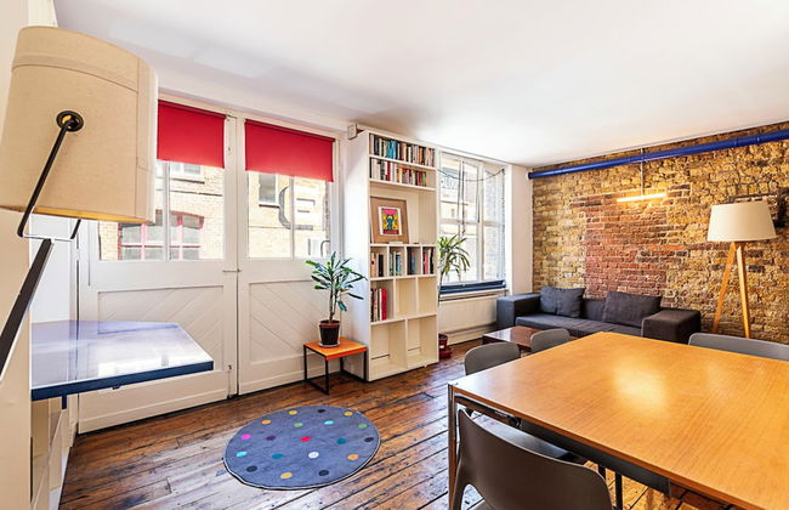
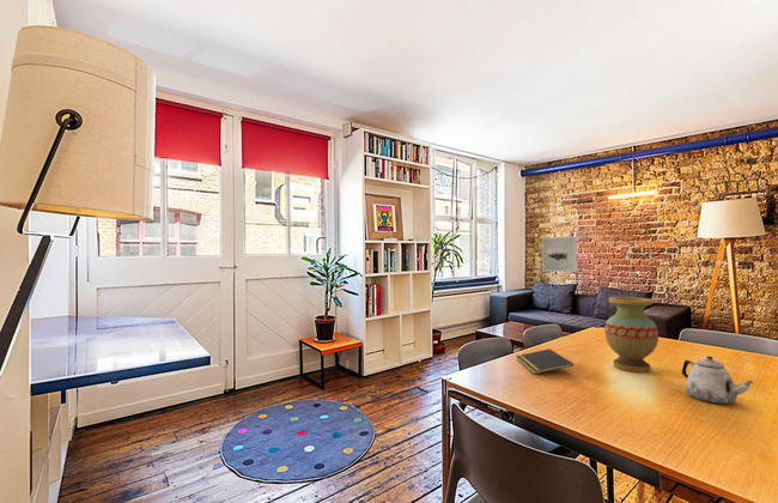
+ teapot [681,356,754,405]
+ vase [603,296,660,374]
+ wall art [541,236,578,273]
+ notepad [515,347,575,375]
